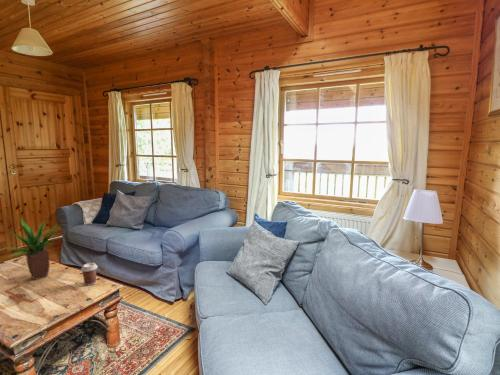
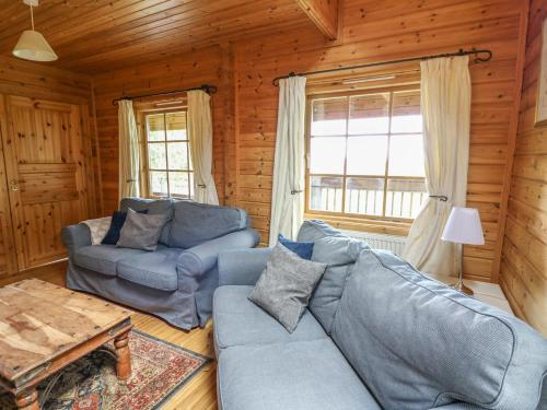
- coffee cup [80,262,99,286]
- potted plant [0,216,63,281]
